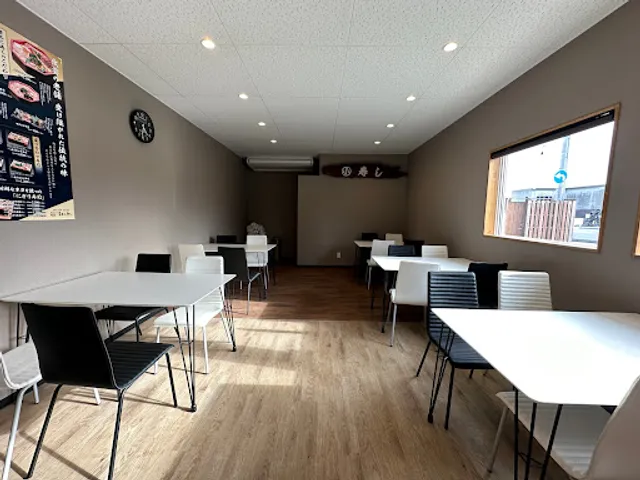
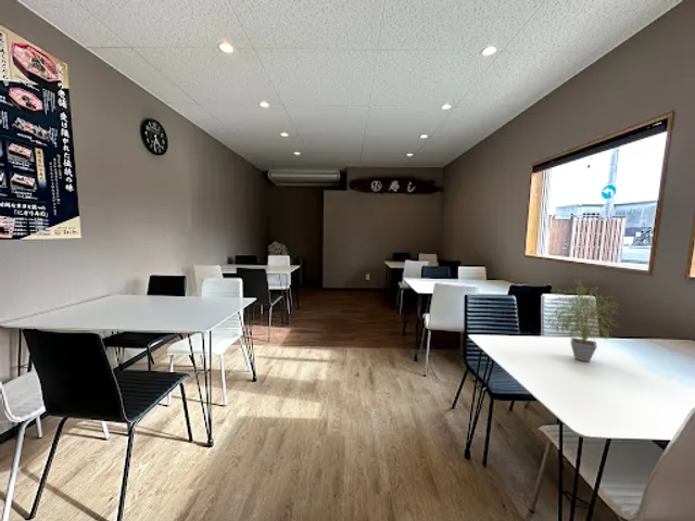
+ potted plant [545,278,624,363]
